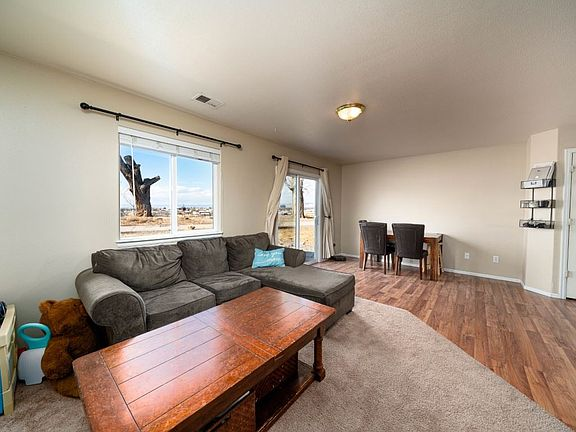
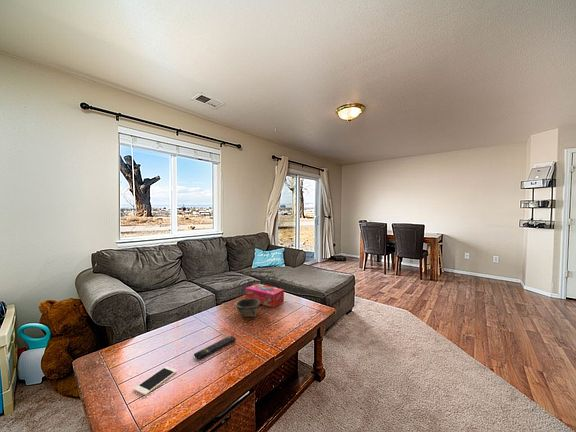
+ remote control [193,335,237,360]
+ tissue box [244,283,285,308]
+ cell phone [133,365,178,396]
+ bowl [234,298,260,318]
